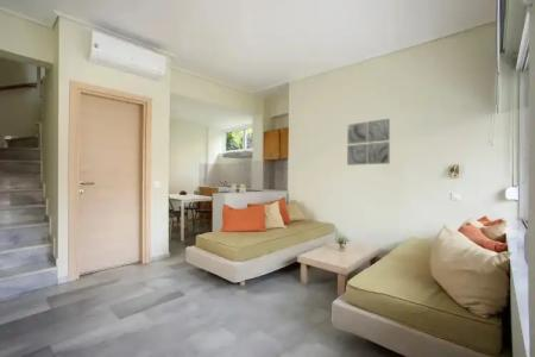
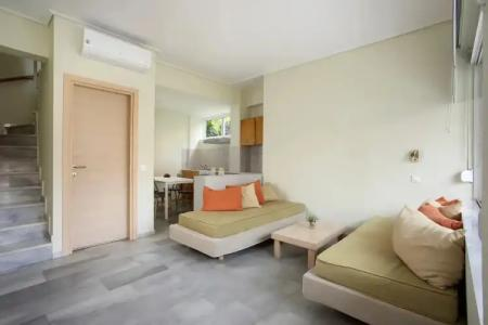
- wall art [346,118,391,167]
